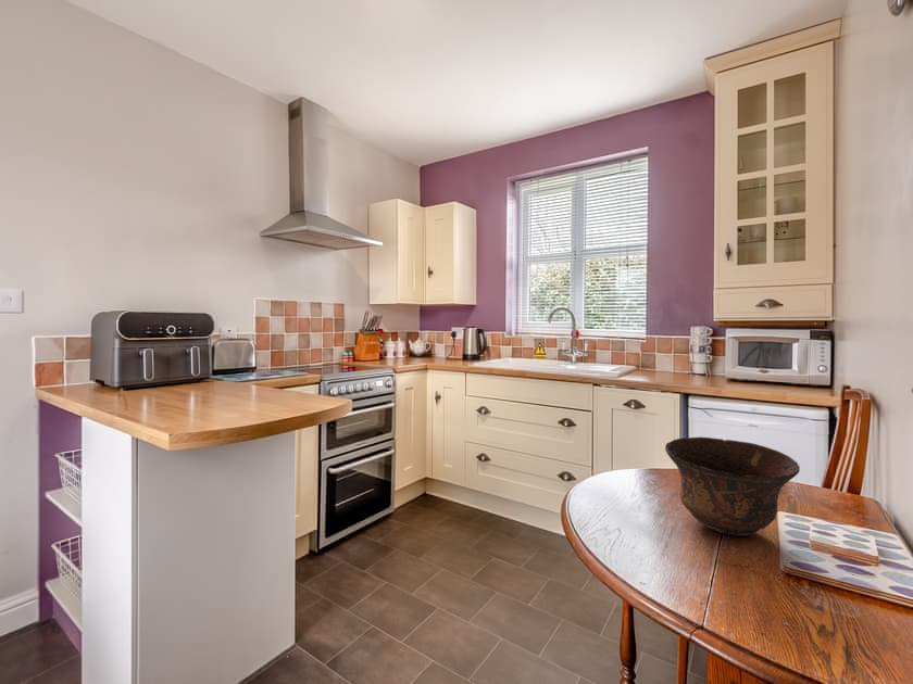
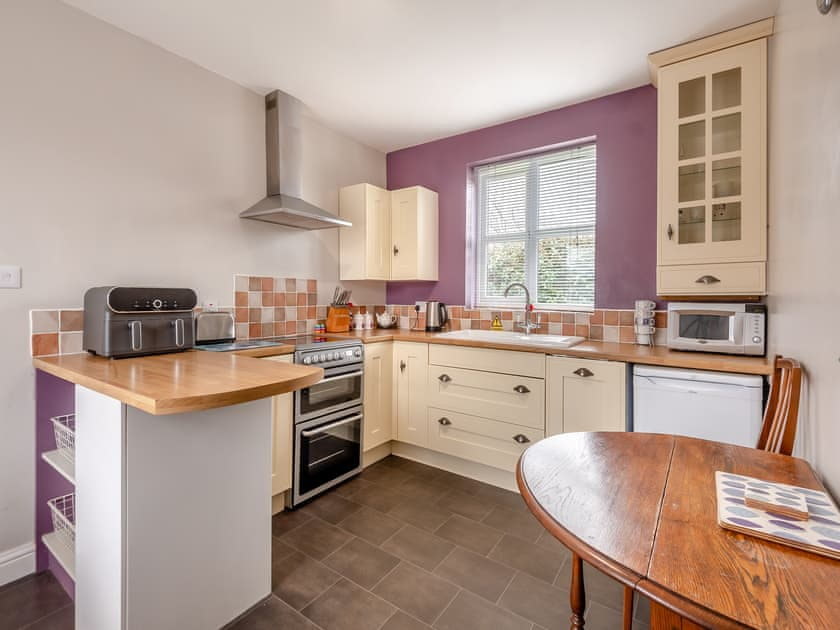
- bowl [664,436,801,537]
